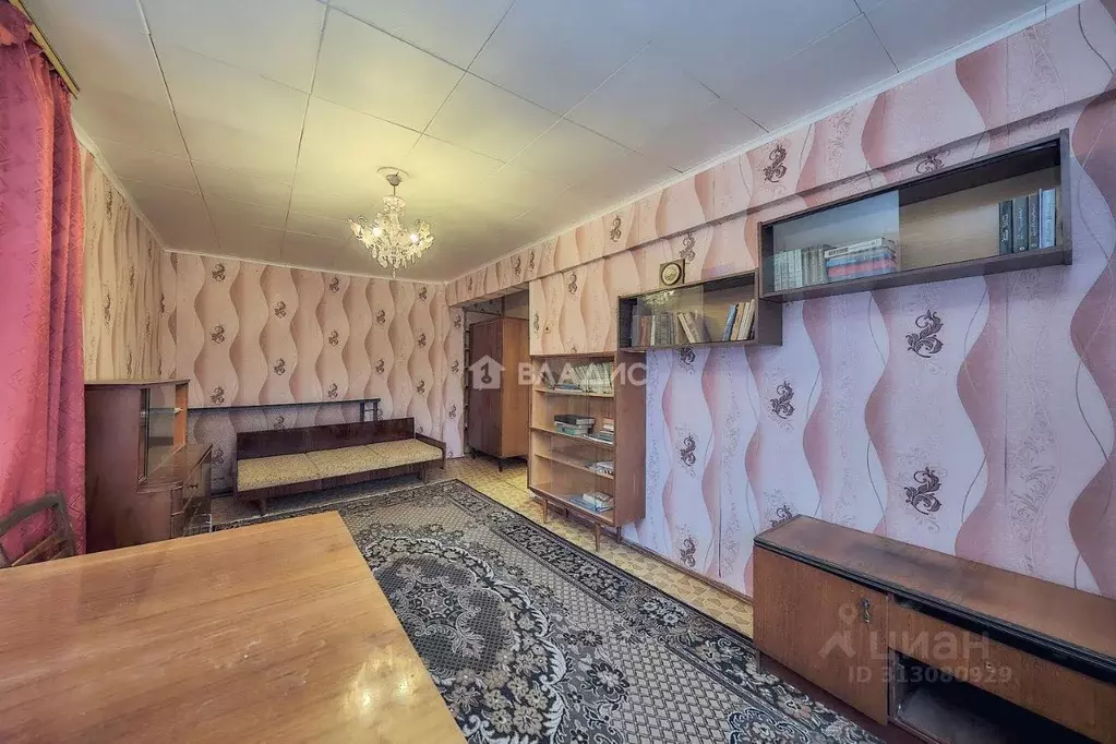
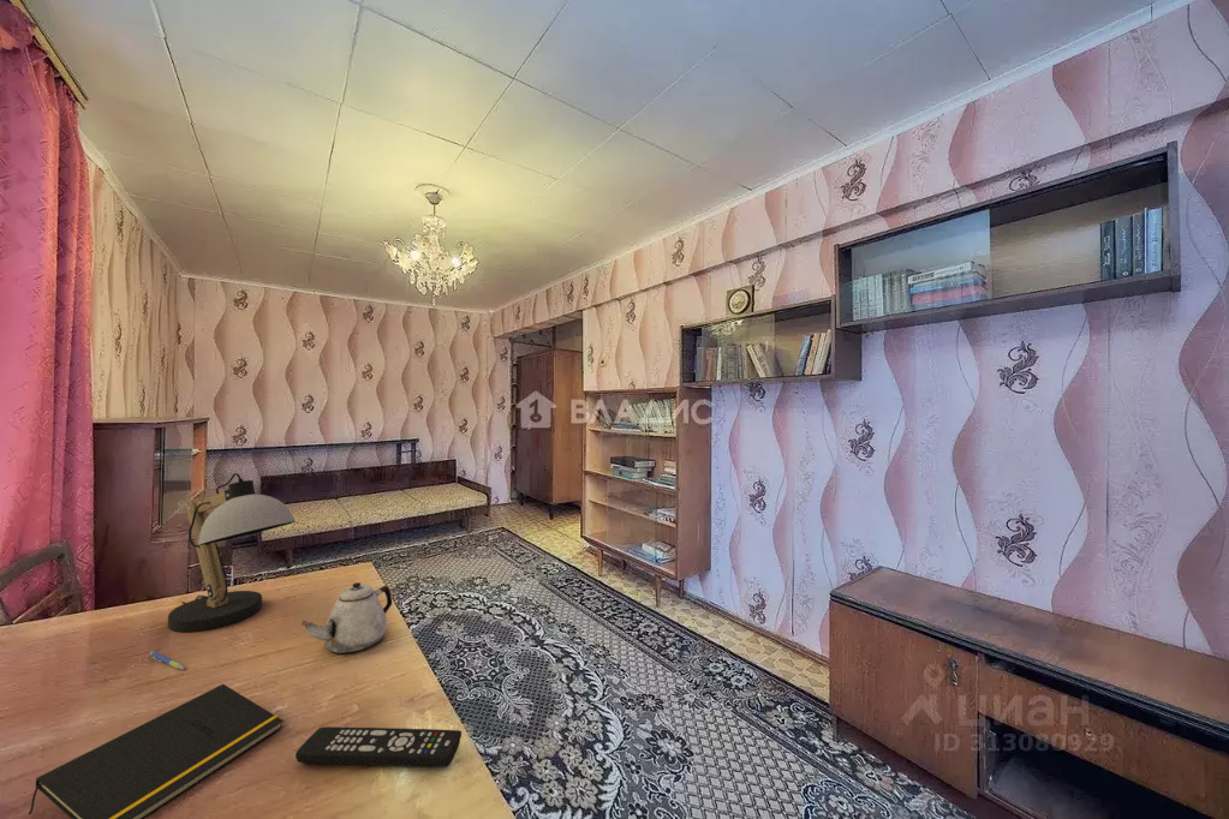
+ remote control [294,725,463,769]
+ notepad [28,683,284,819]
+ pen [149,650,186,671]
+ desk lamp [167,472,297,633]
+ teapot [300,581,393,654]
